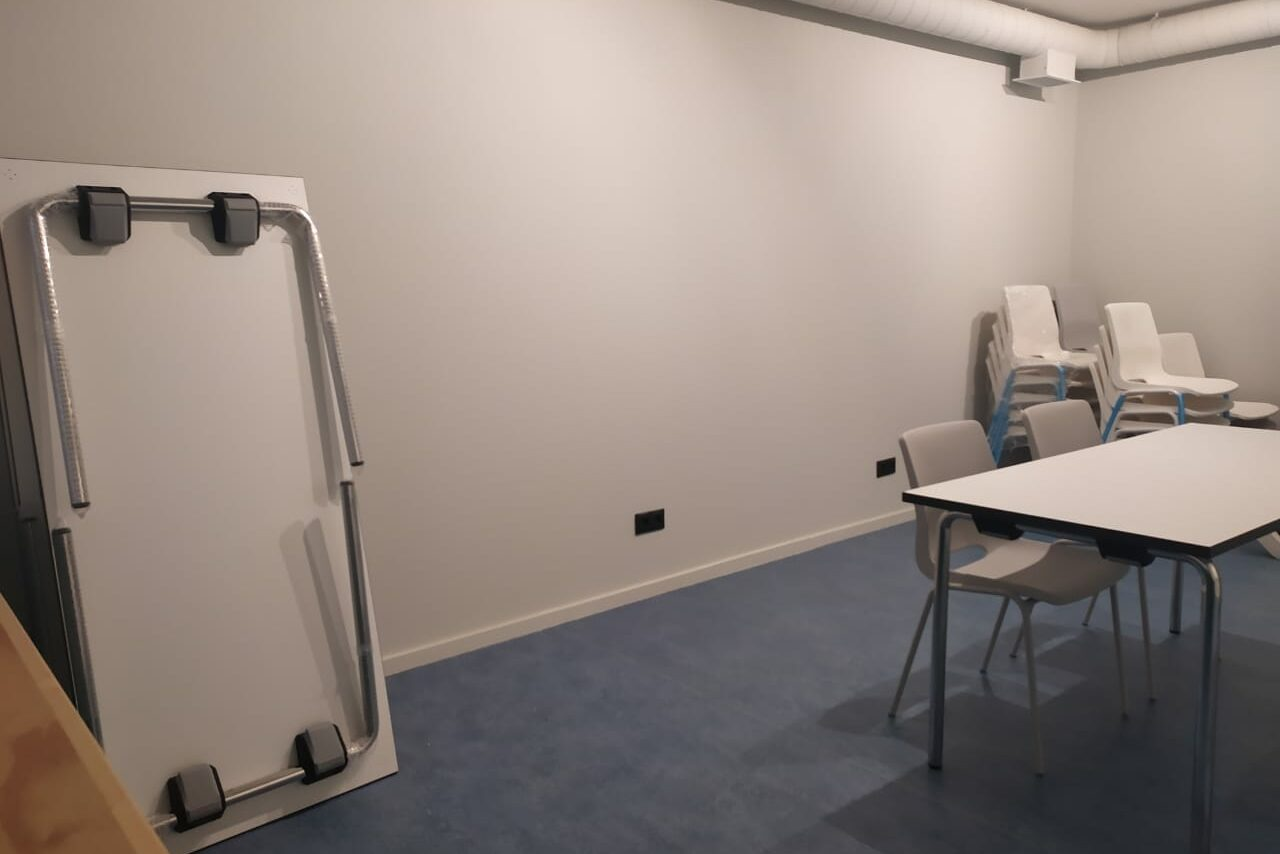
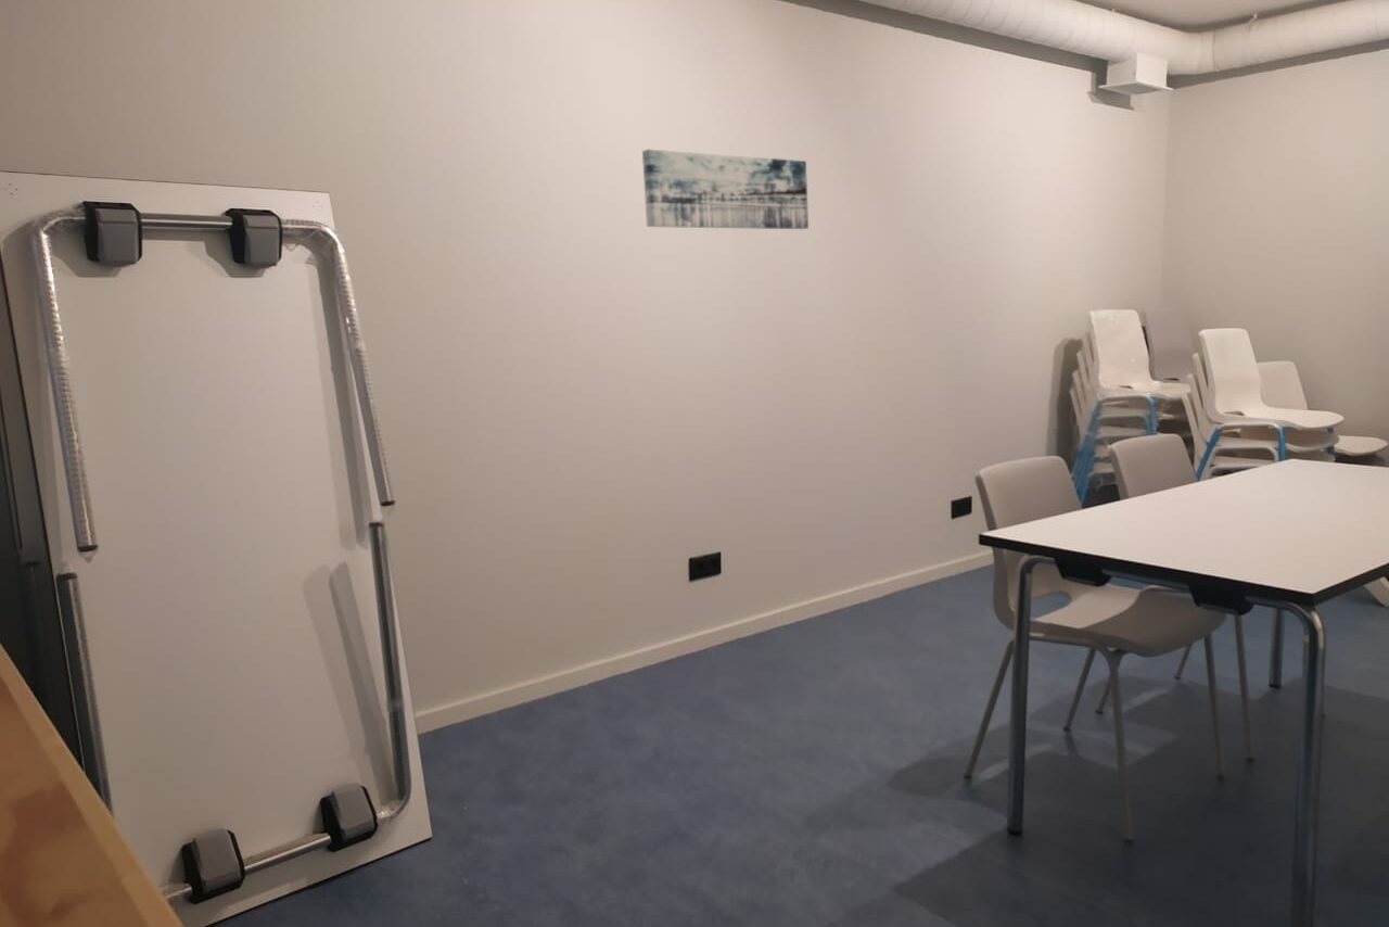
+ wall art [641,148,810,230]
